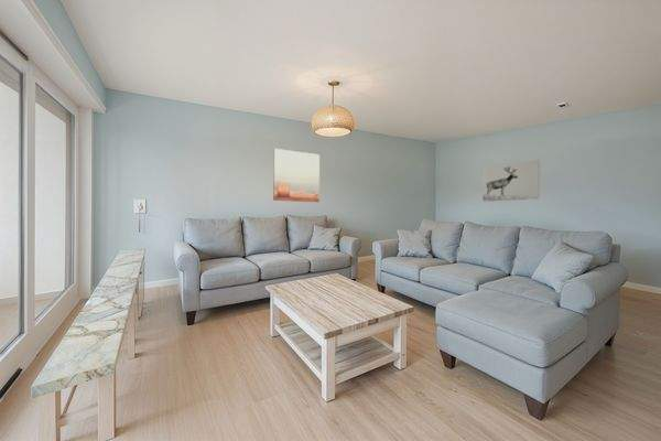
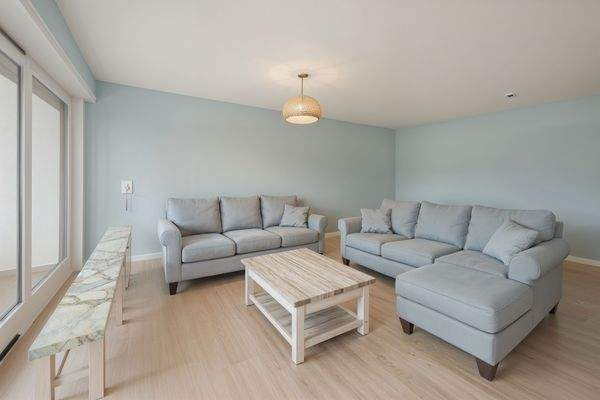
- wall art [481,159,541,203]
- wall art [272,148,321,203]
